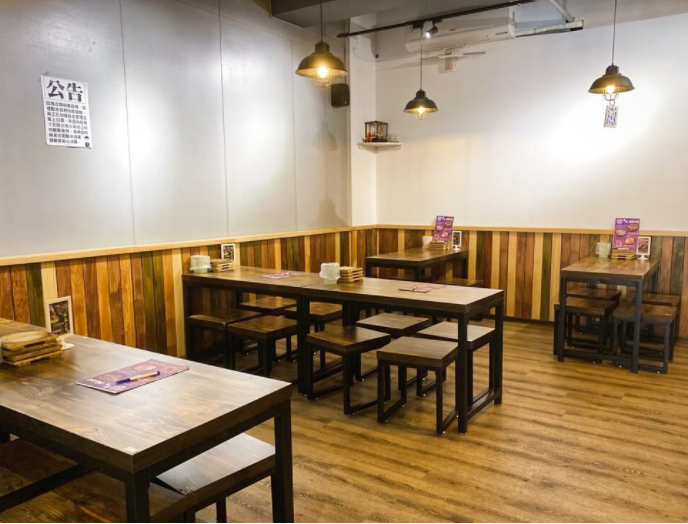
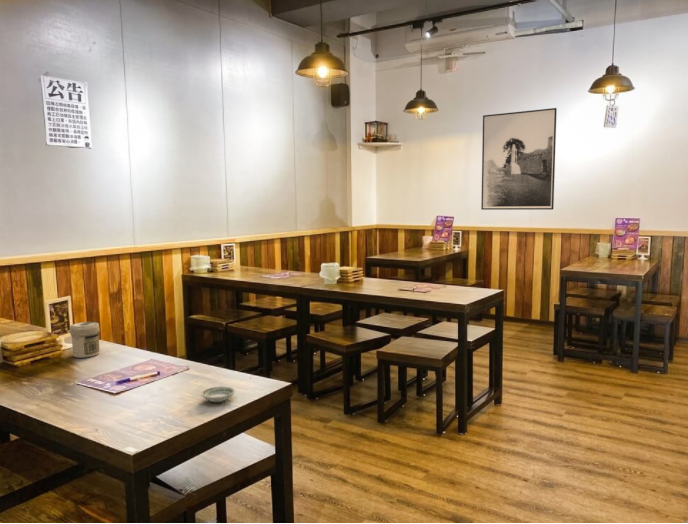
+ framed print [480,107,558,211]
+ saucer [200,385,236,403]
+ jar [69,321,101,359]
